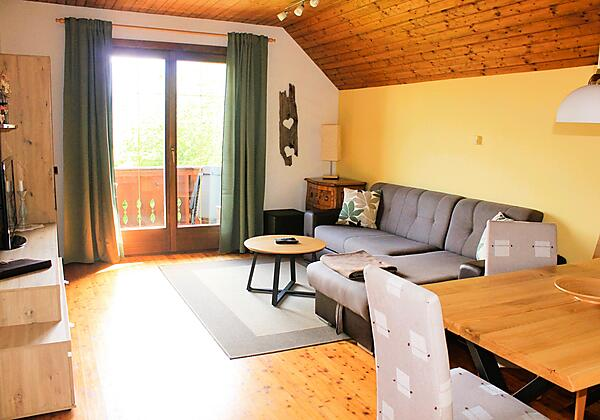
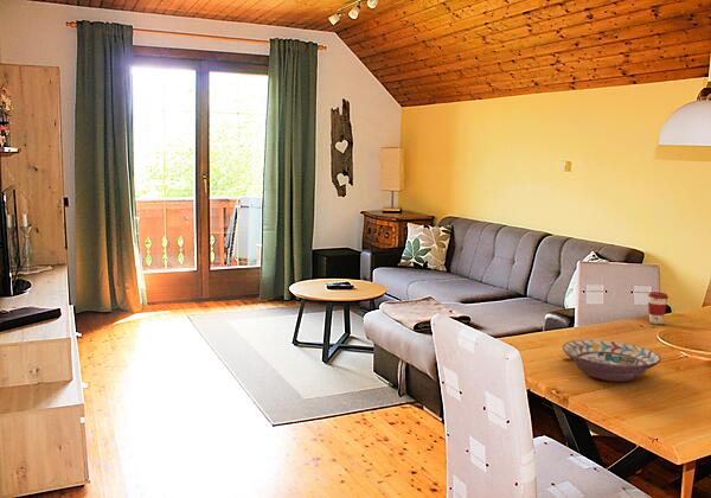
+ coffee cup [647,290,670,325]
+ decorative bowl [561,339,662,383]
